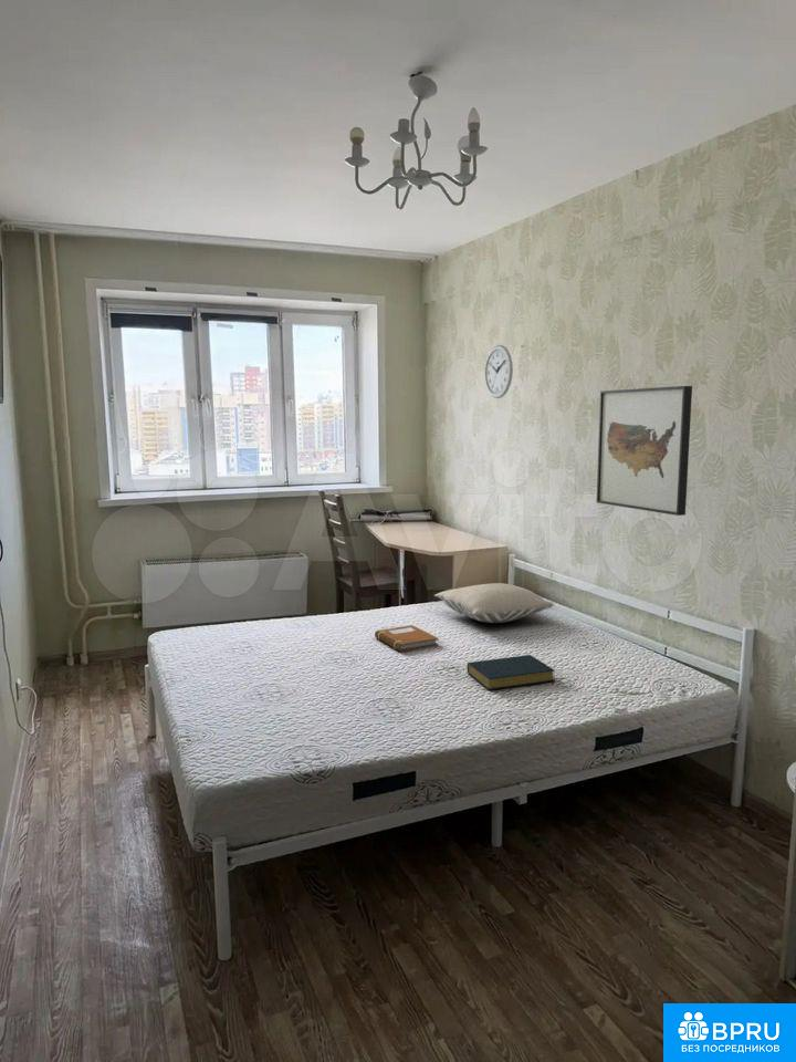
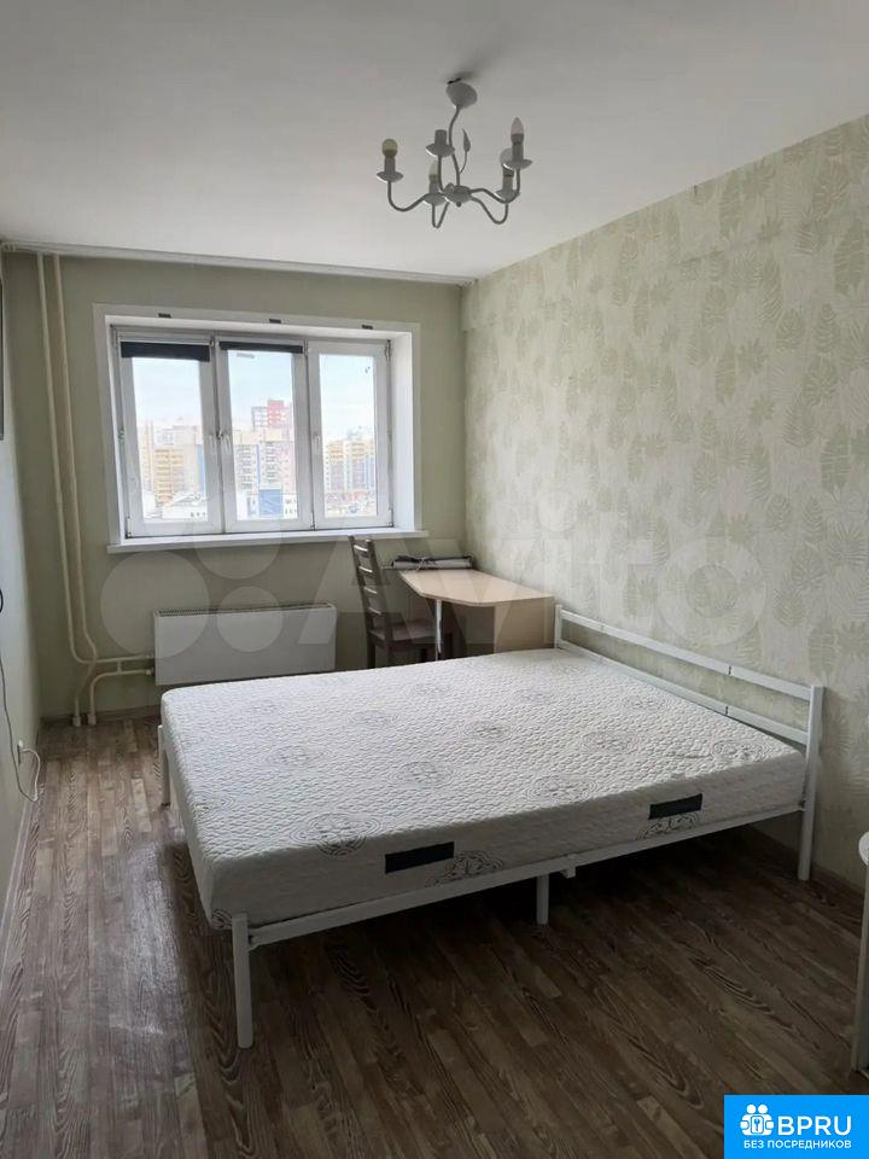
- wall art [596,385,693,517]
- pillow [433,582,555,624]
- hardback book [467,654,556,691]
- wall clock [483,344,514,399]
- notebook [374,624,439,653]
